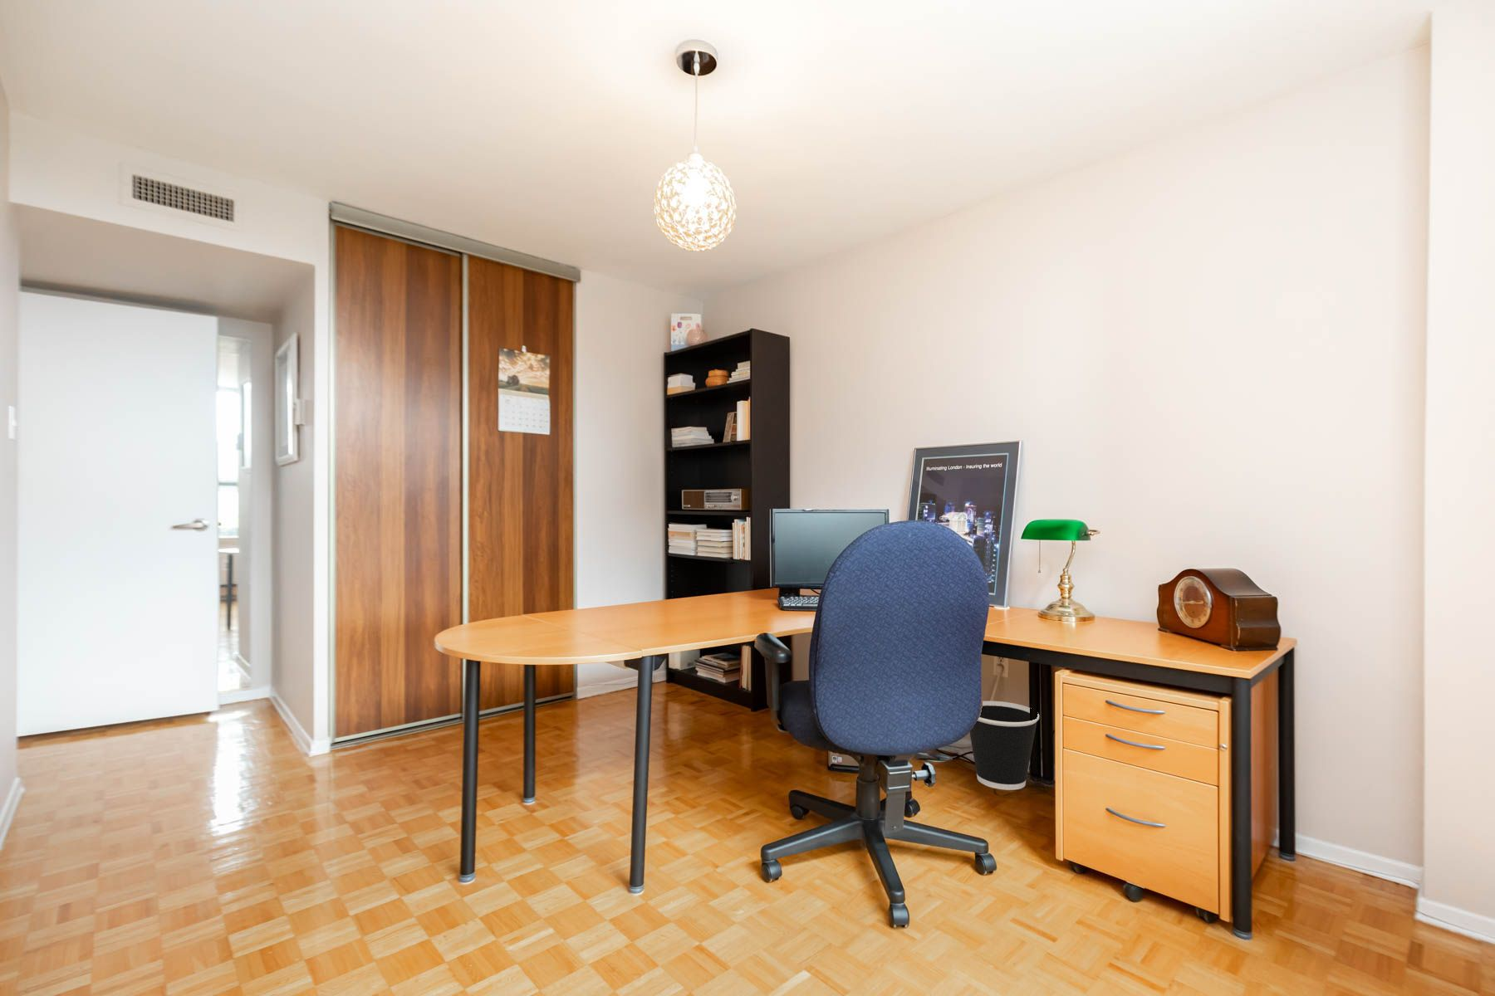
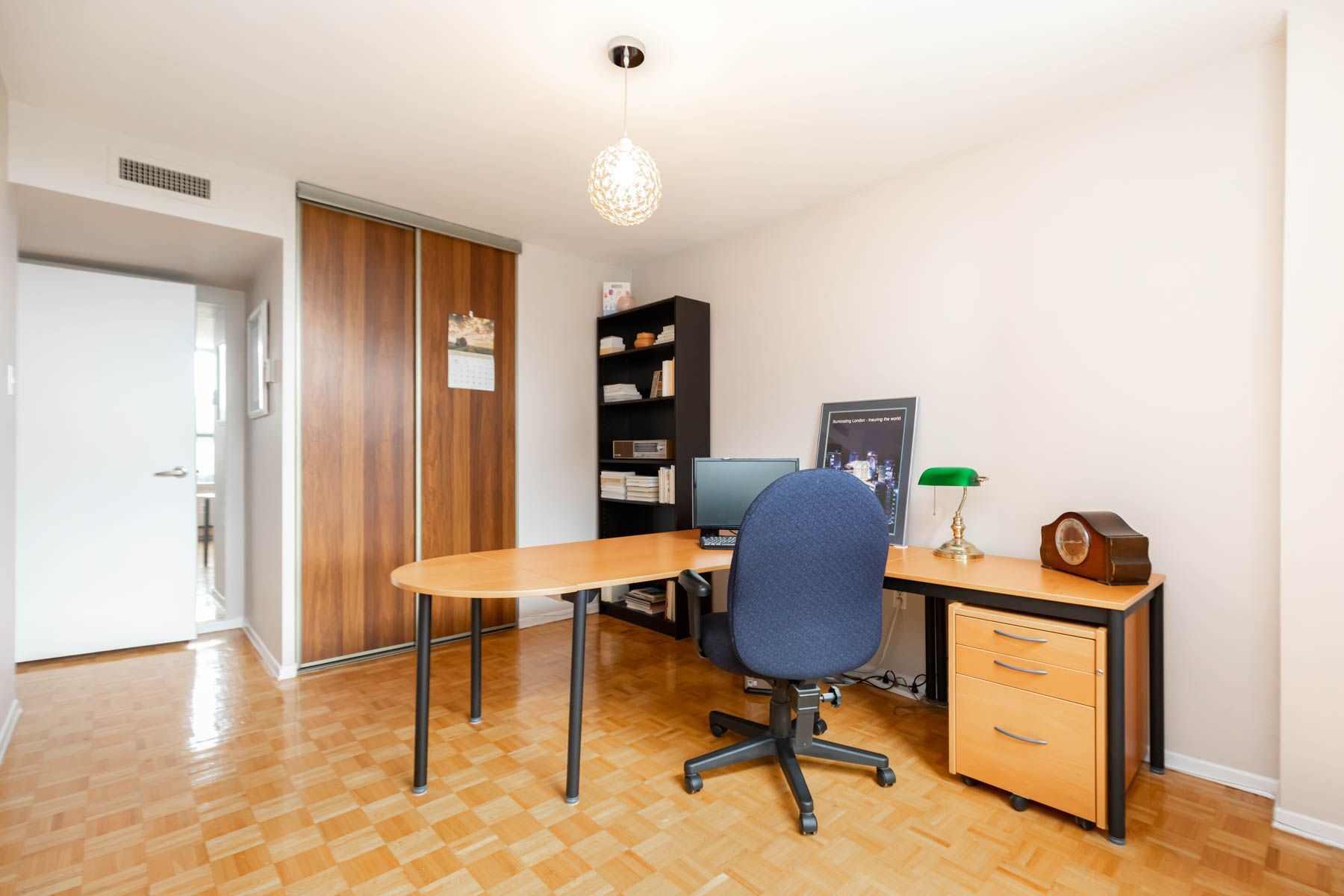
- wastebasket [969,700,1040,791]
